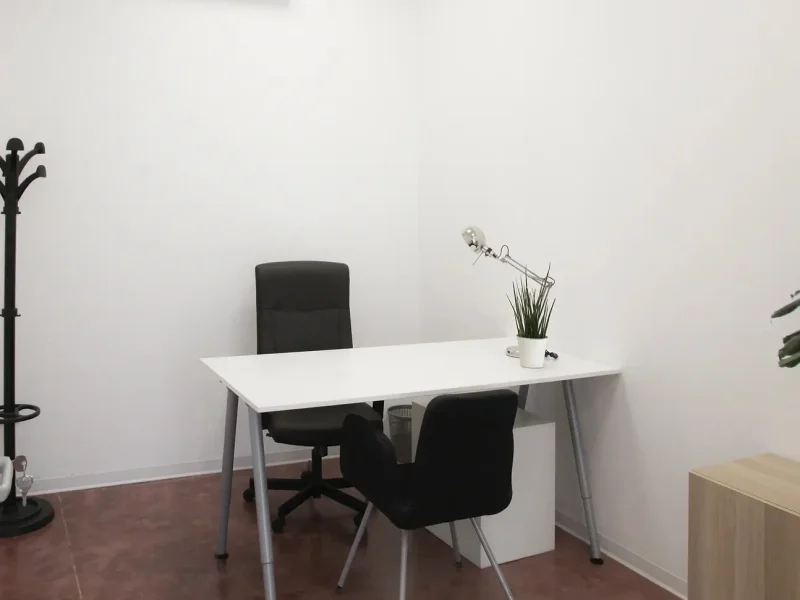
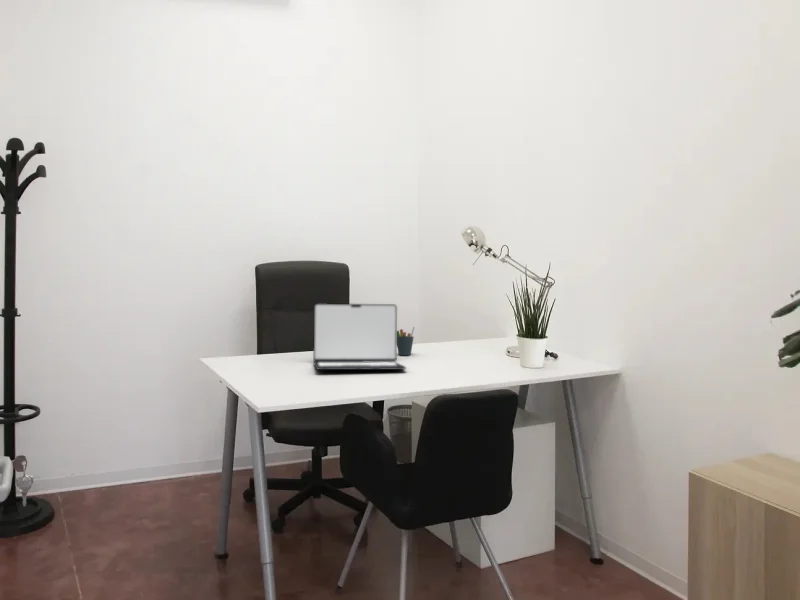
+ laptop [312,302,407,371]
+ pen holder [397,326,415,356]
